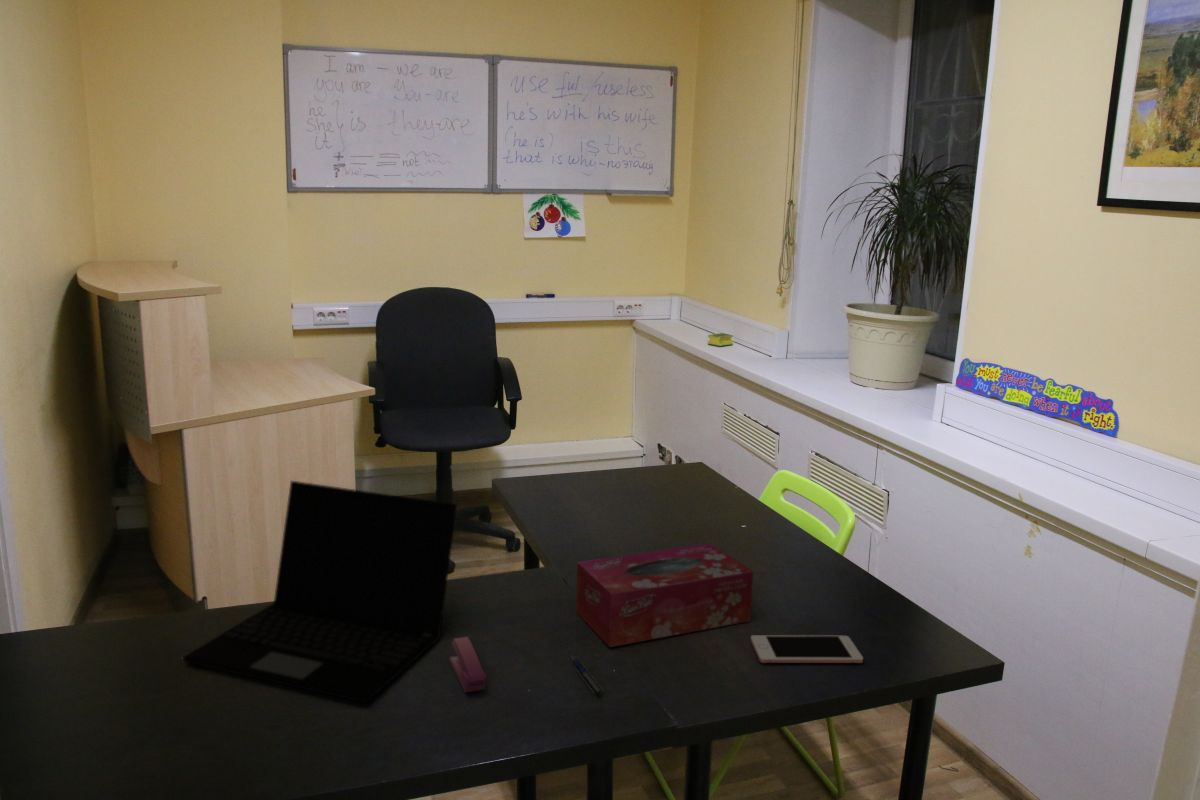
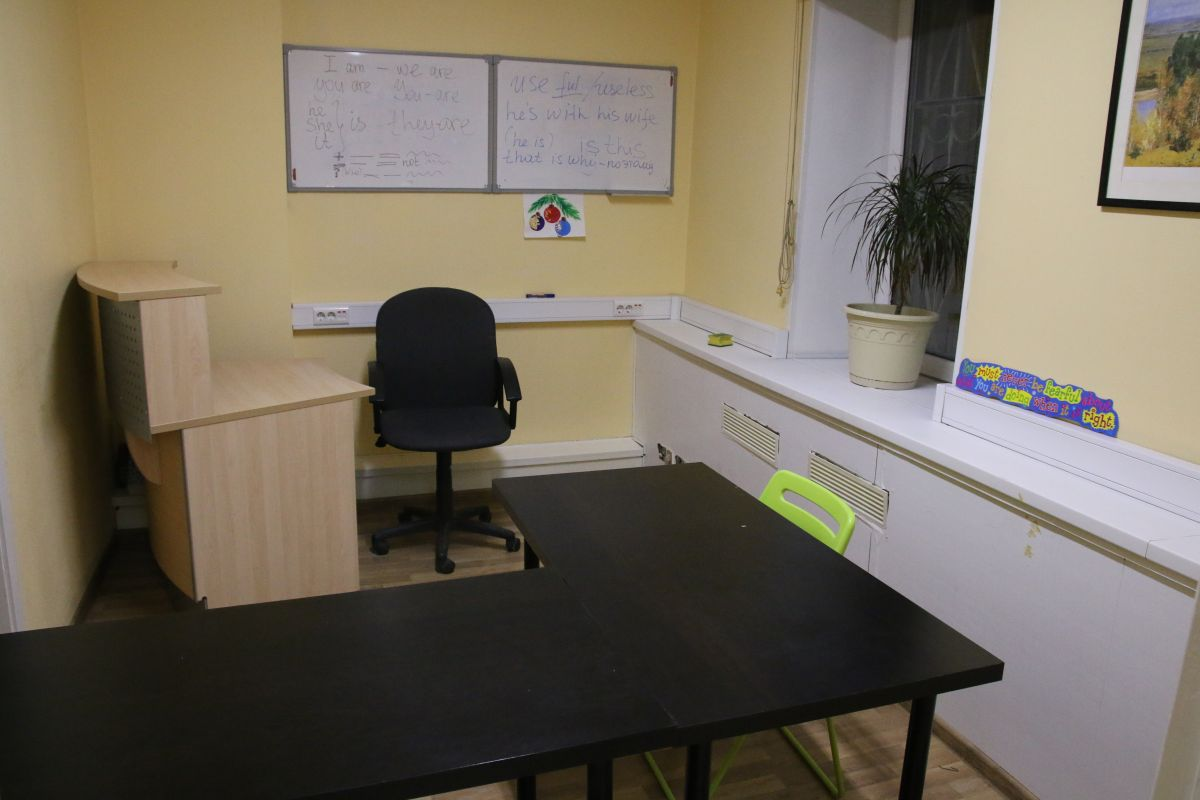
- laptop [182,480,458,704]
- stapler [449,636,487,694]
- pen [567,654,605,695]
- tissue box [575,542,754,648]
- cell phone [750,634,864,664]
